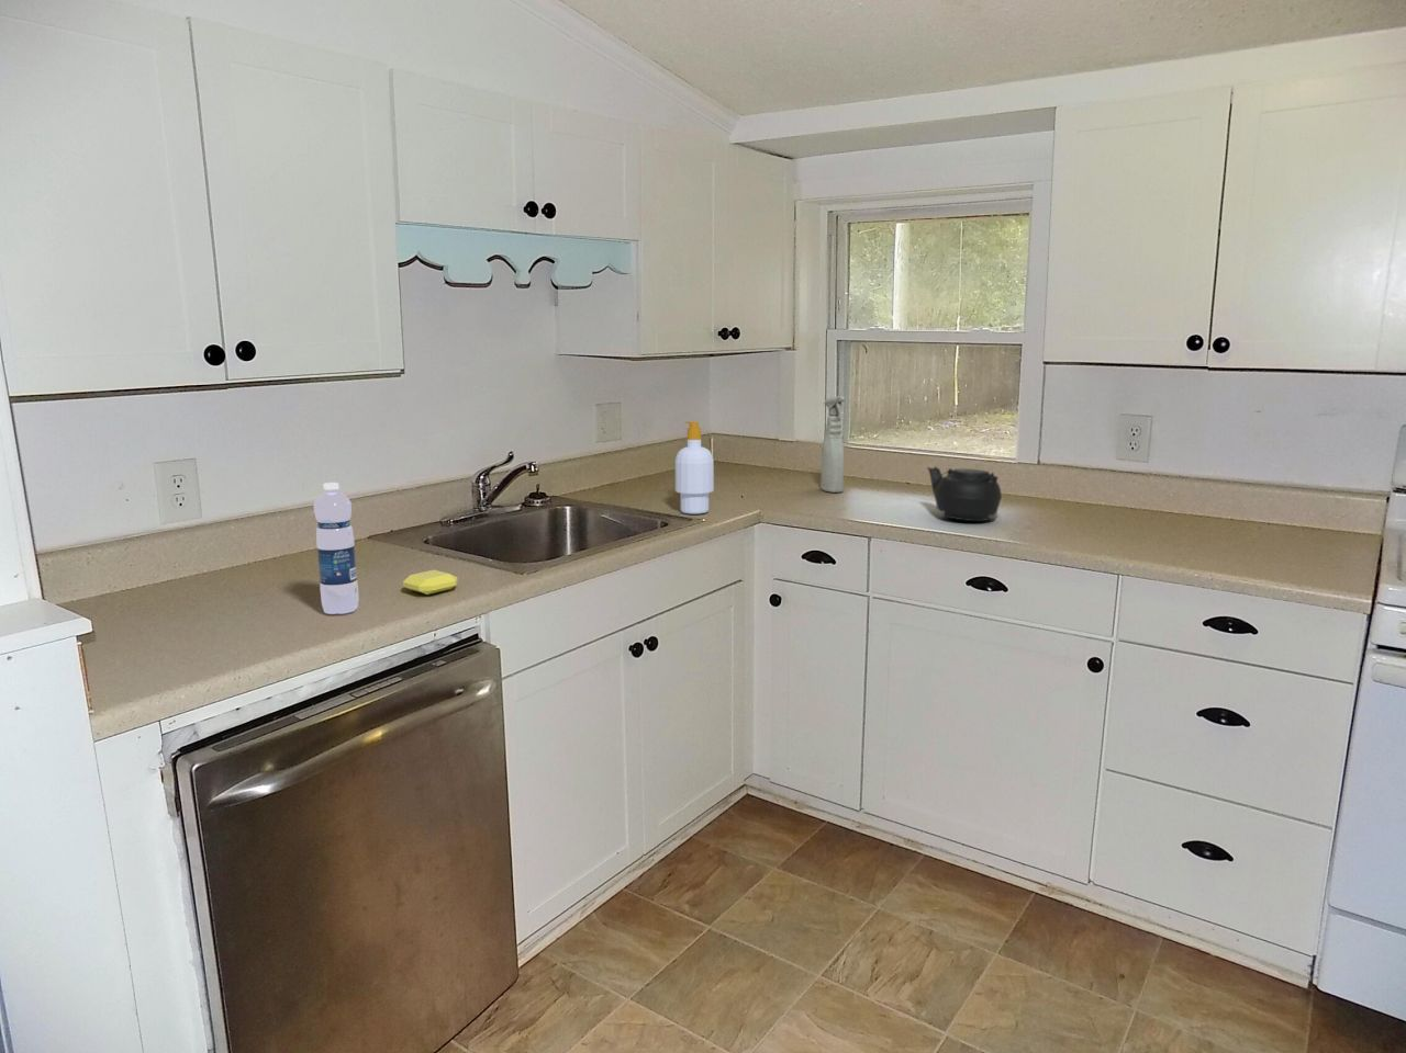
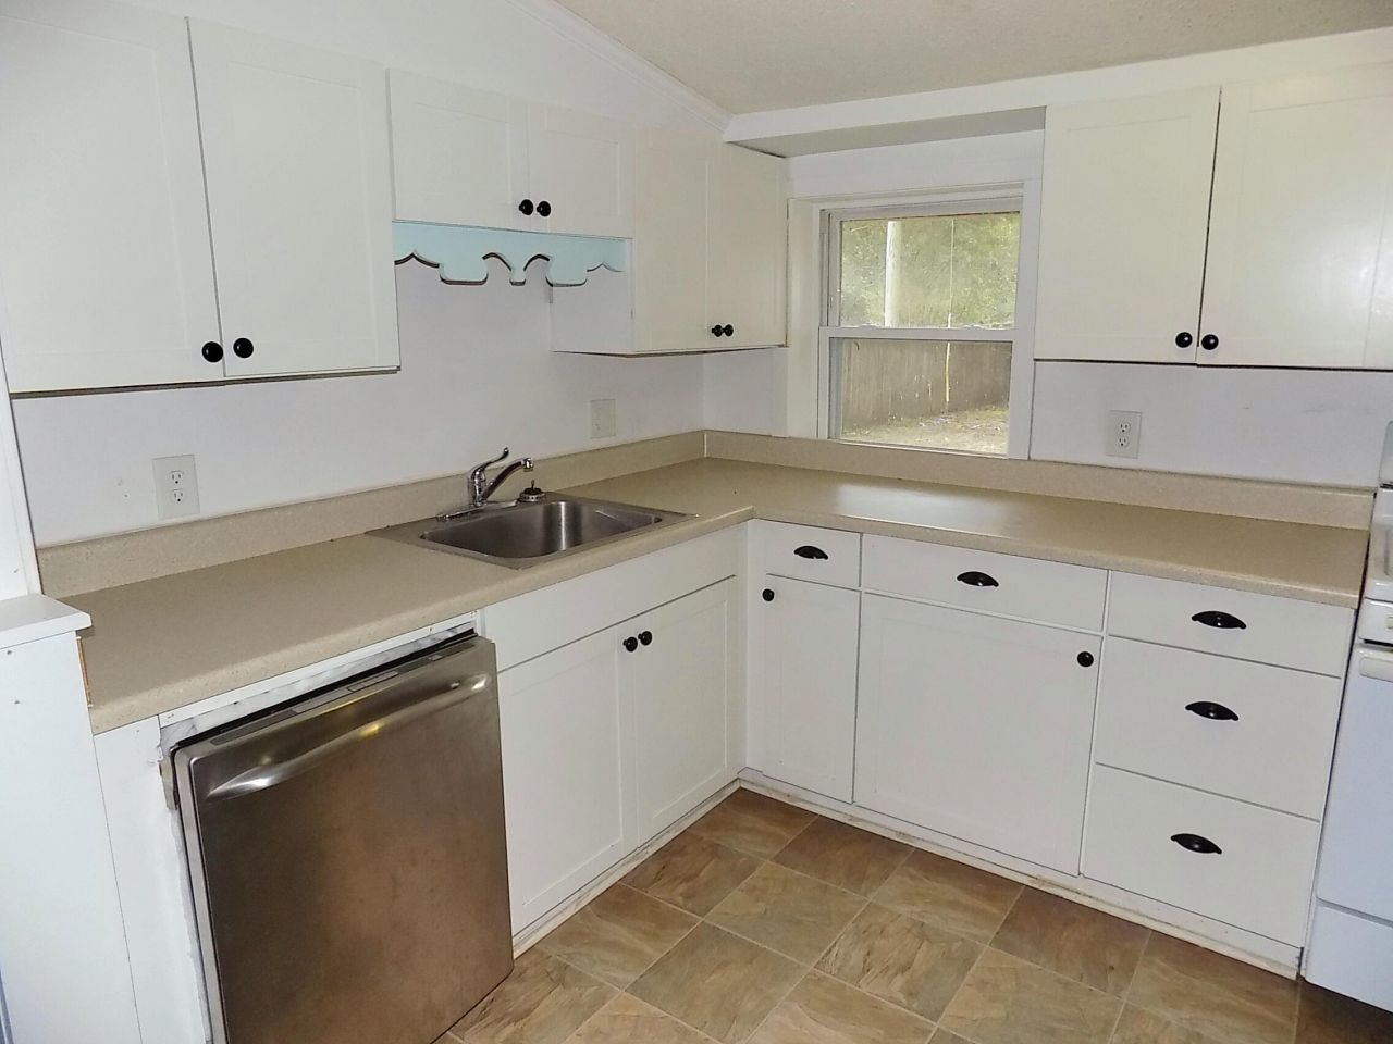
- teapot [926,466,1003,523]
- soap bottle [674,420,715,515]
- spray bottle [819,396,846,493]
- soap bar [402,570,459,595]
- water bottle [313,481,360,615]
